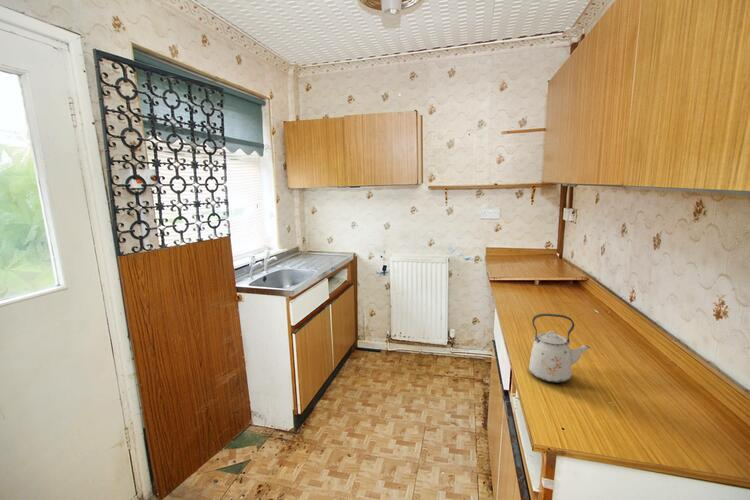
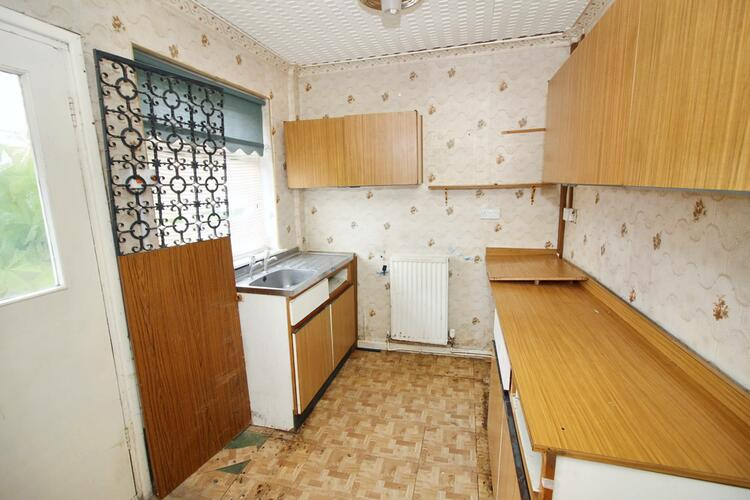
- kettle [528,313,591,384]
